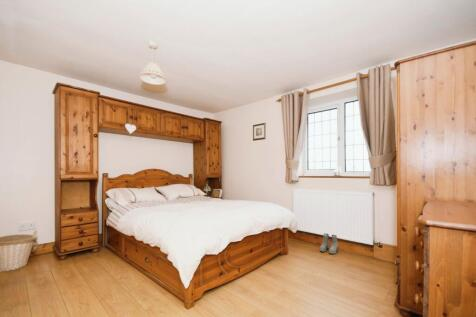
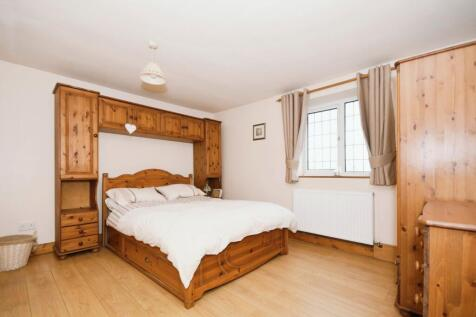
- boots [319,233,339,255]
